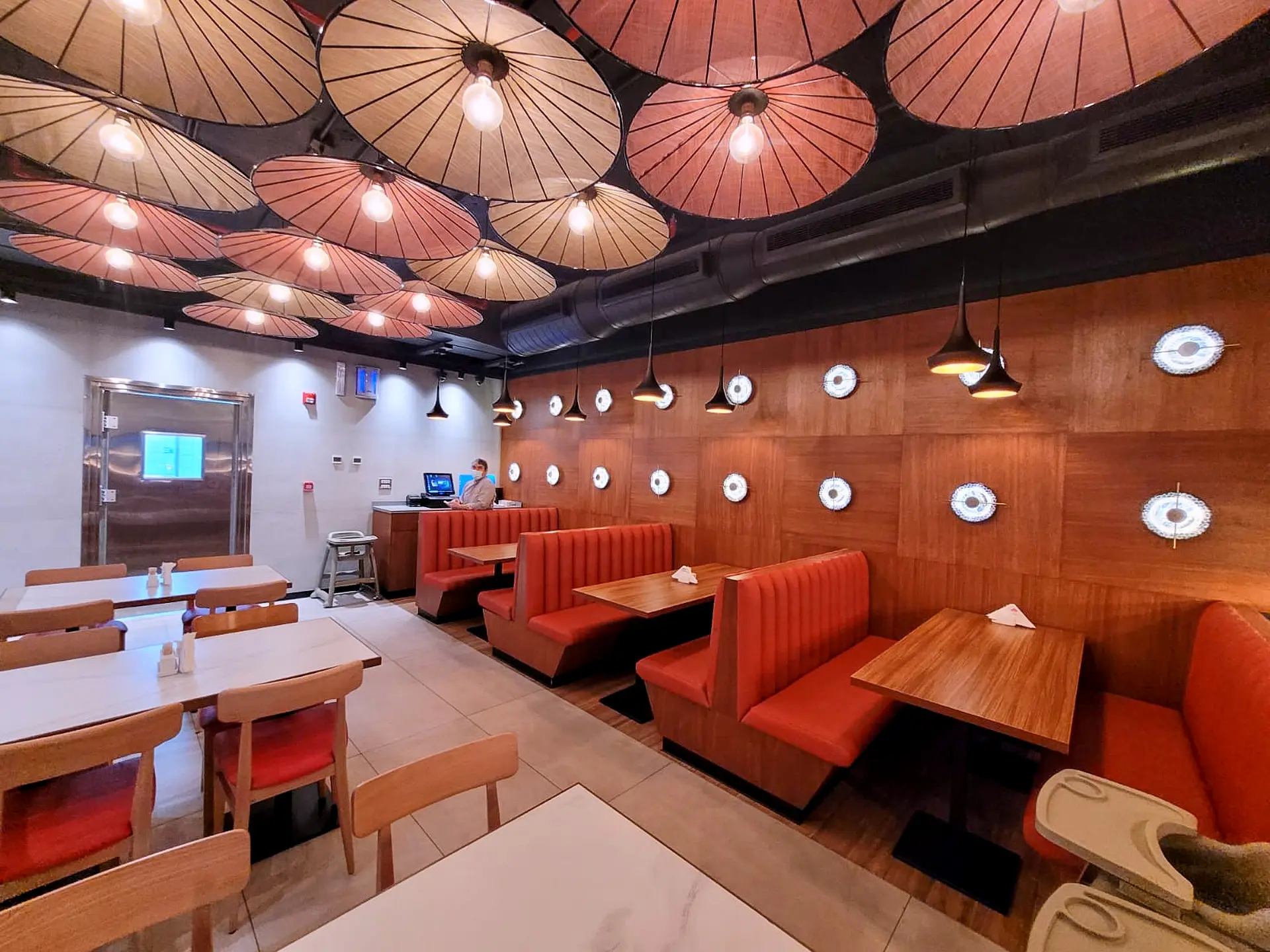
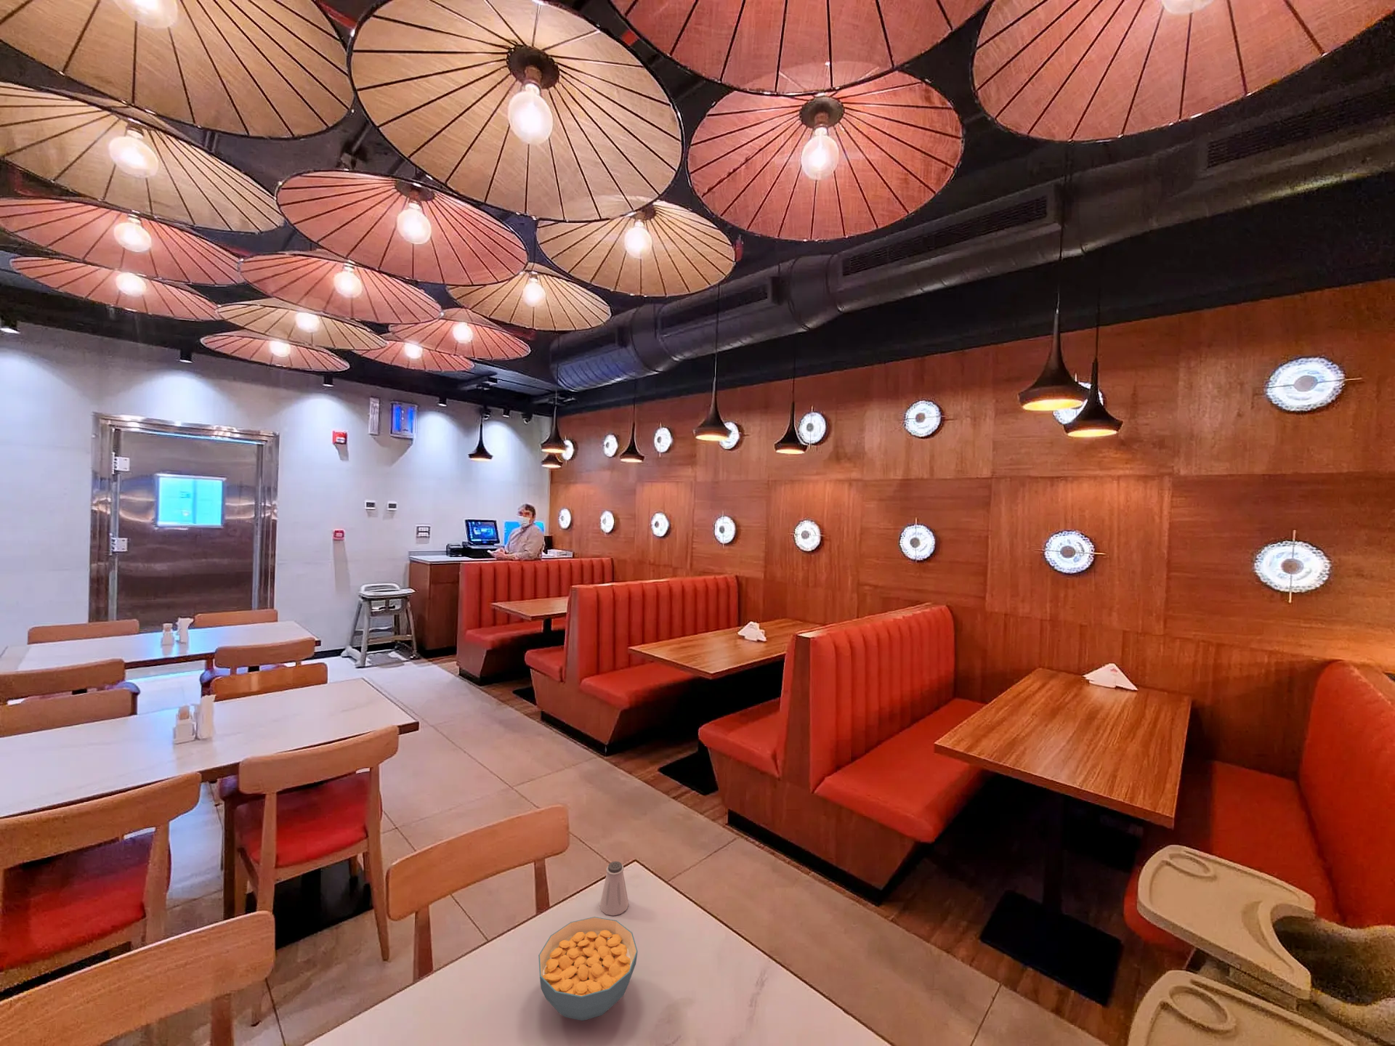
+ cereal bowl [537,916,638,1022]
+ saltshaker [600,860,629,916]
